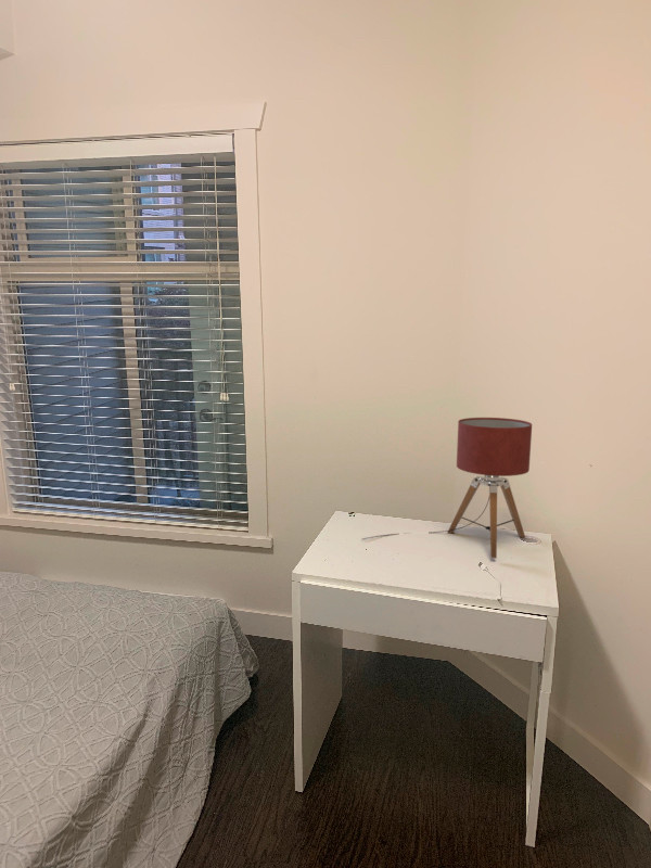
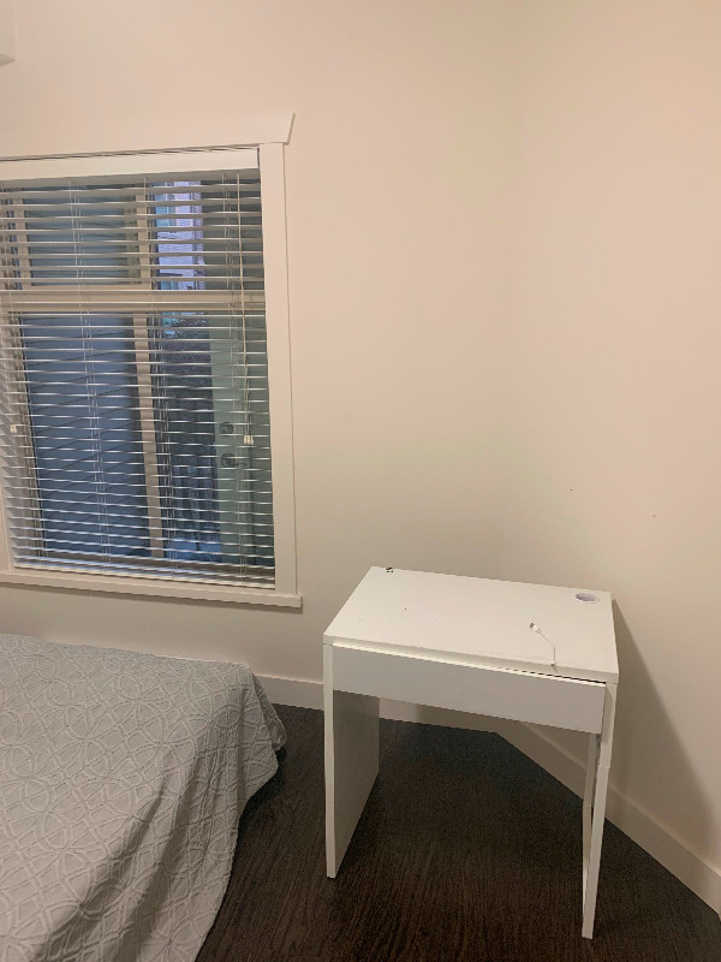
- table lamp [361,417,533,559]
